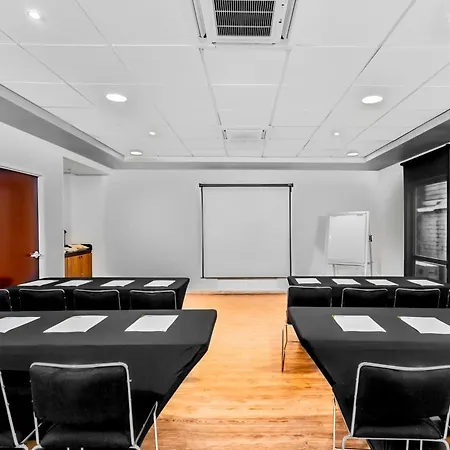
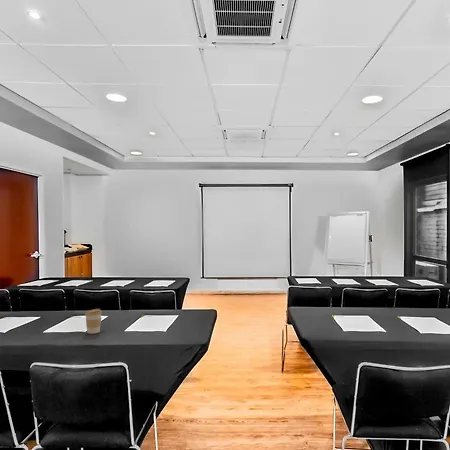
+ coffee cup [84,308,103,335]
